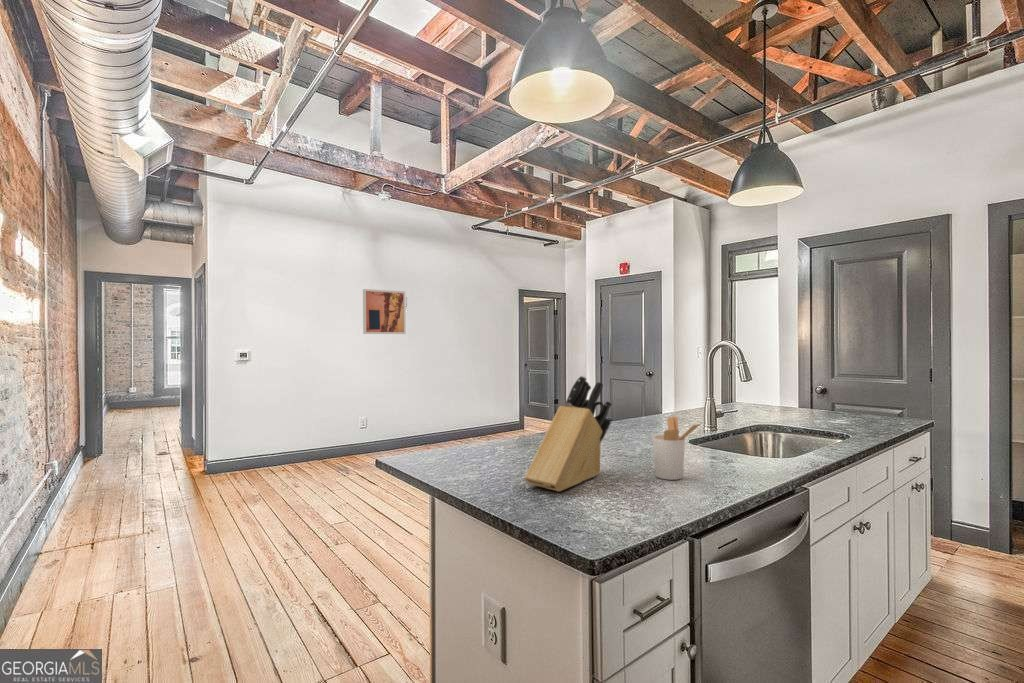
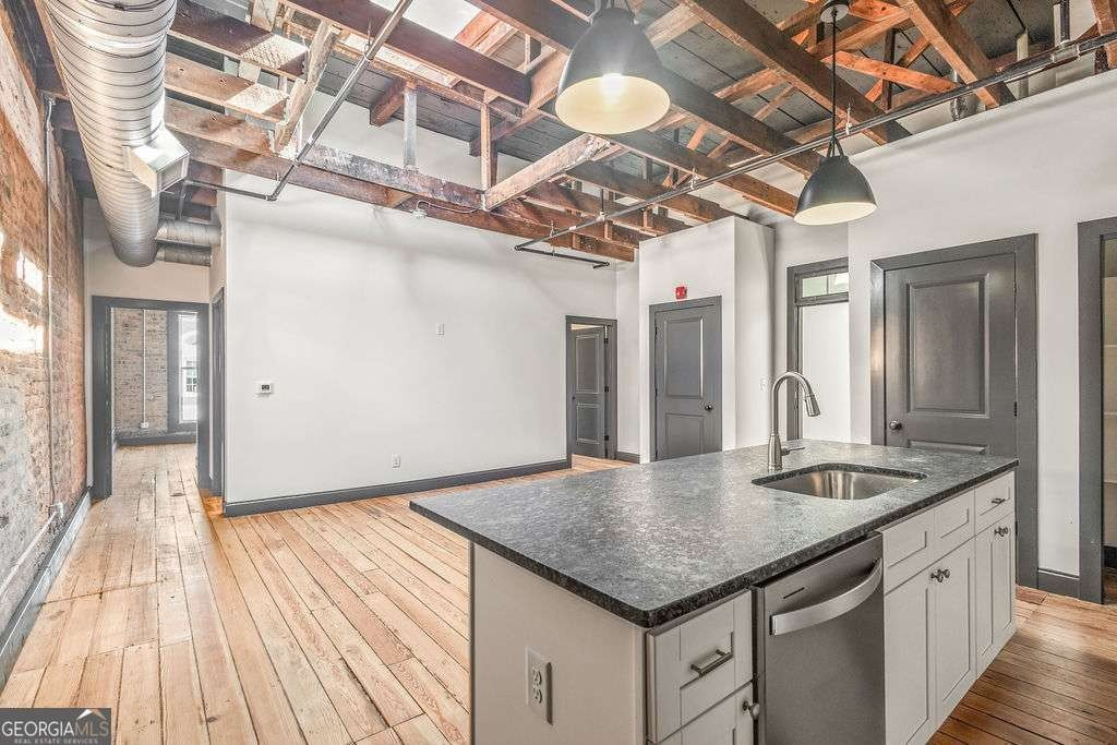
- wall art [362,288,407,335]
- knife block [524,375,613,492]
- utensil holder [651,415,703,481]
